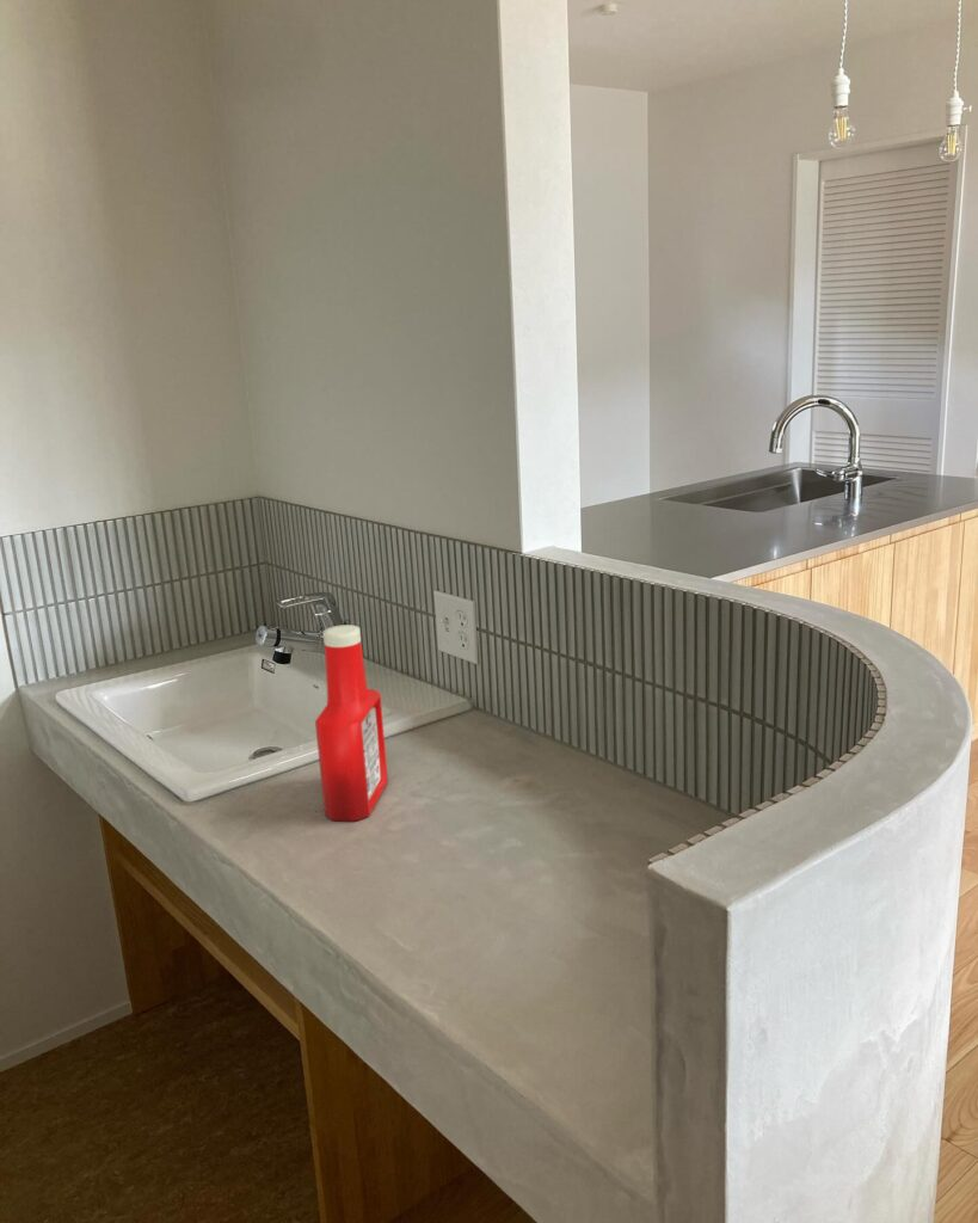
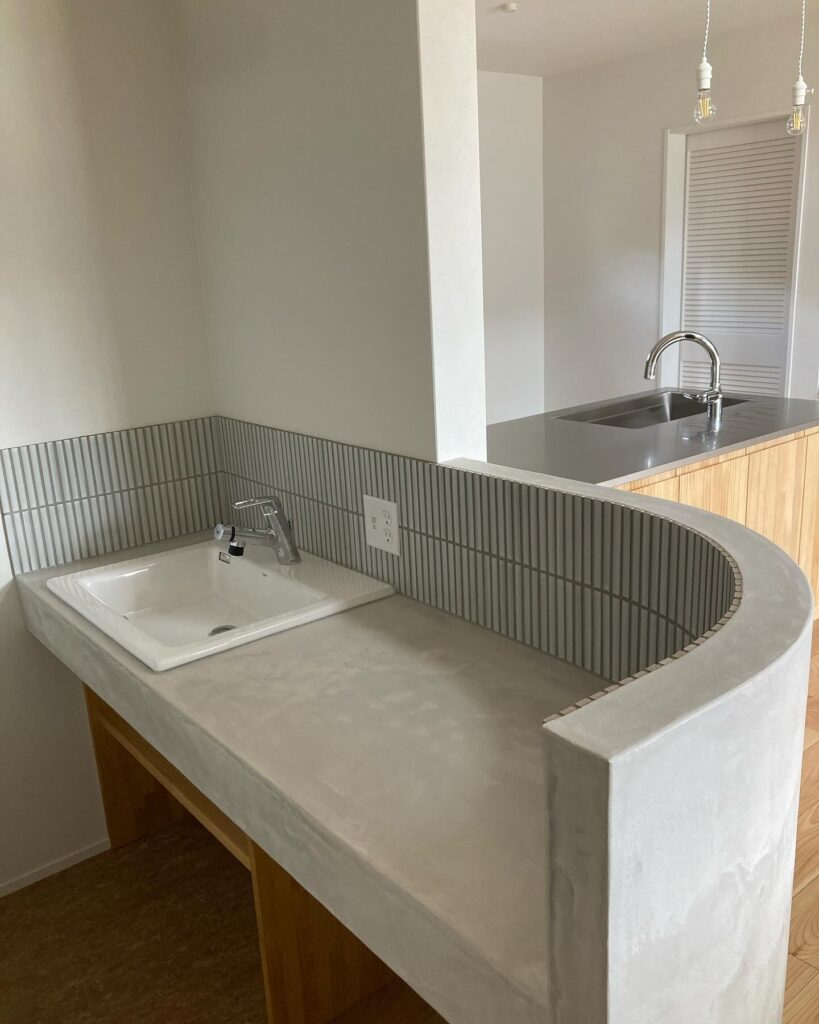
- soap bottle [314,623,389,822]
